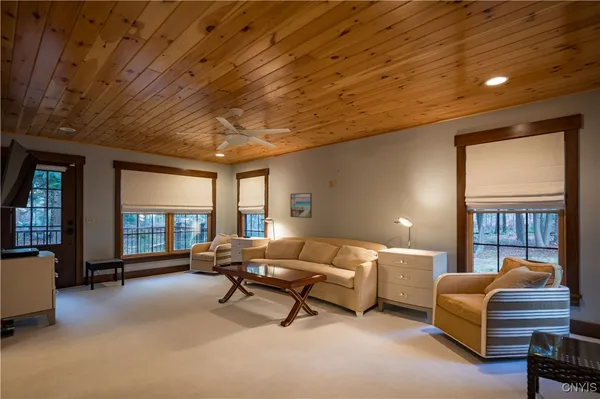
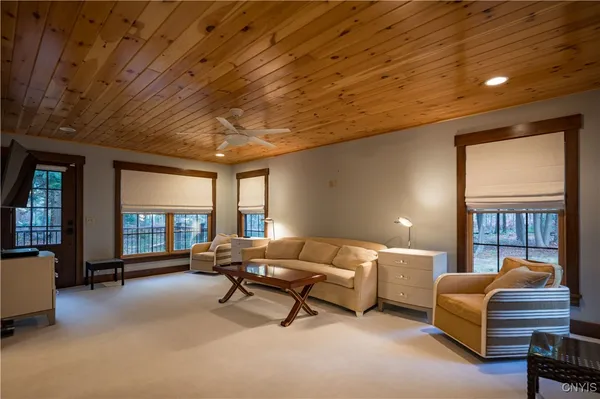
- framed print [289,192,313,219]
